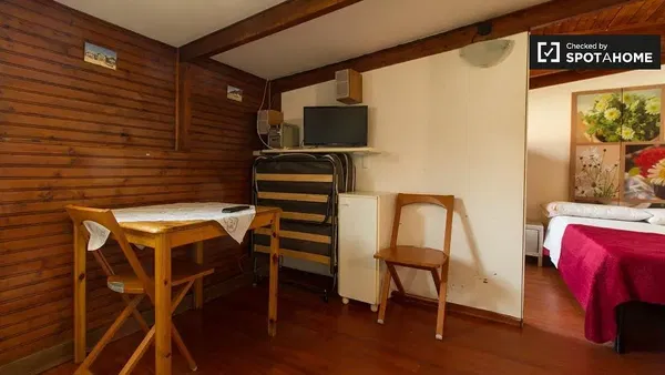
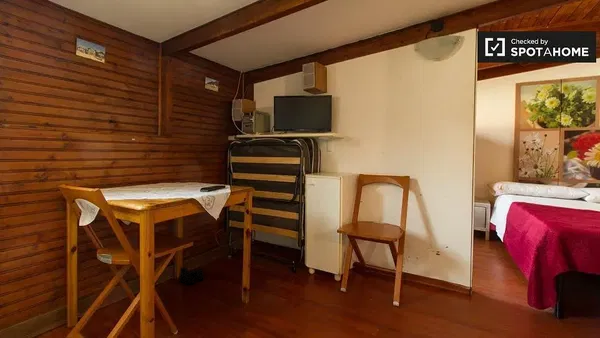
+ boots [178,265,204,285]
